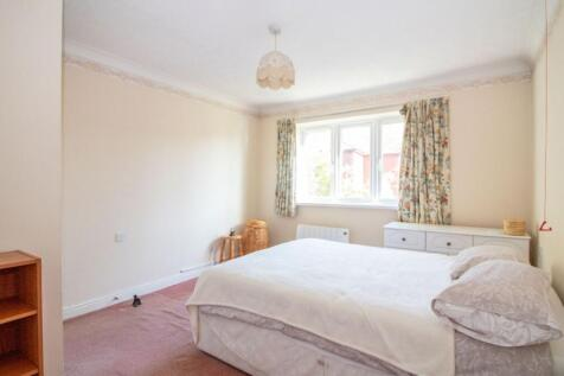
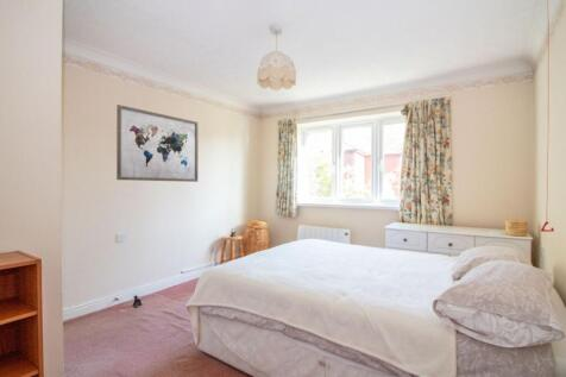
+ wall art [115,103,200,183]
